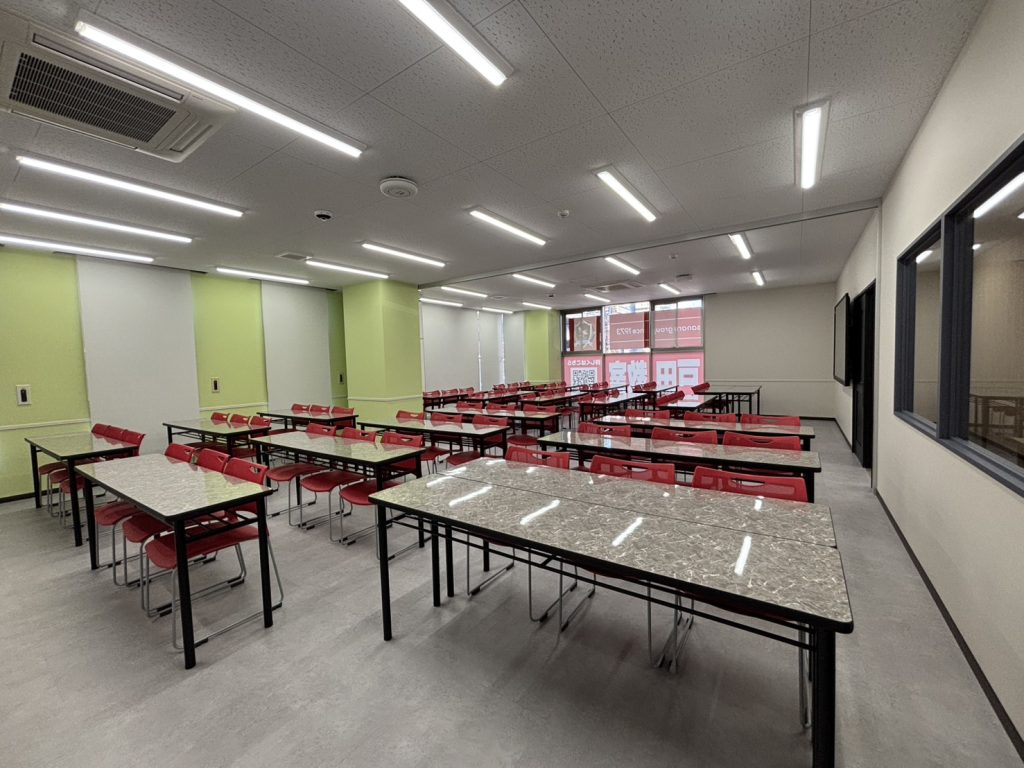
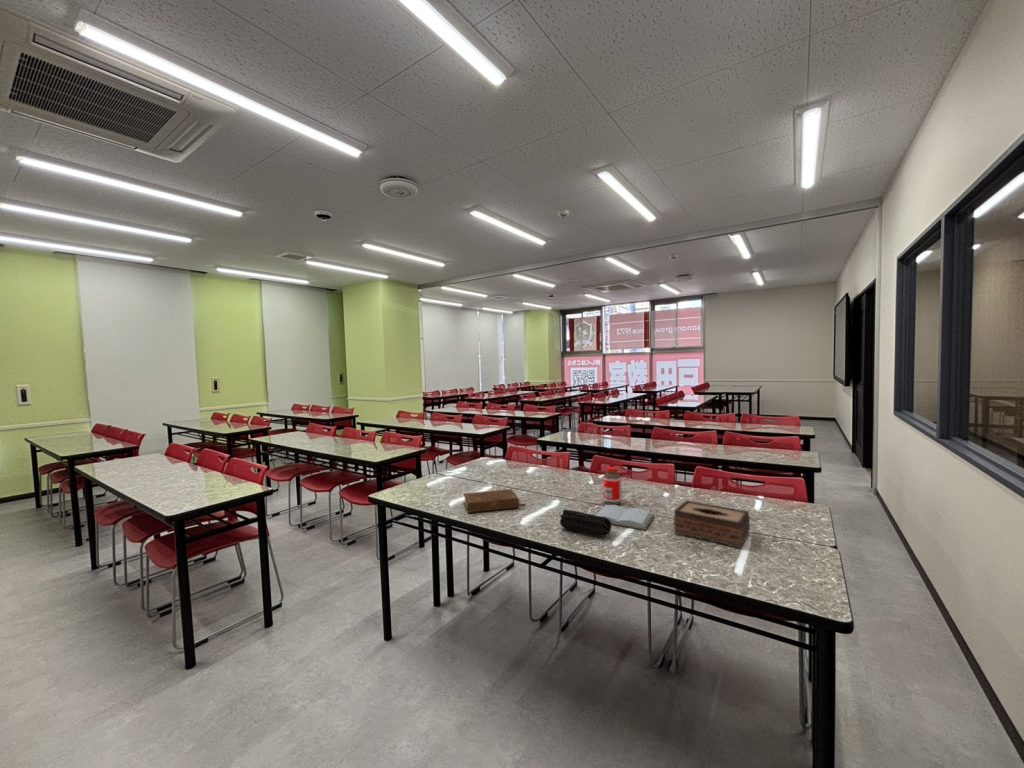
+ book [594,504,655,531]
+ tissue box [673,499,751,550]
+ pencil case [559,509,612,537]
+ bottle [602,466,623,505]
+ book [462,488,527,514]
